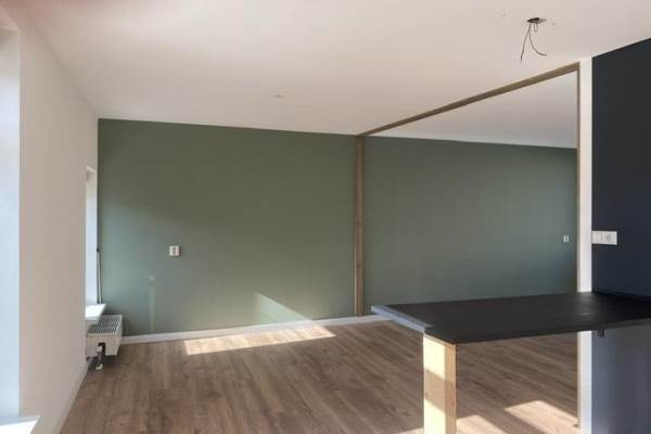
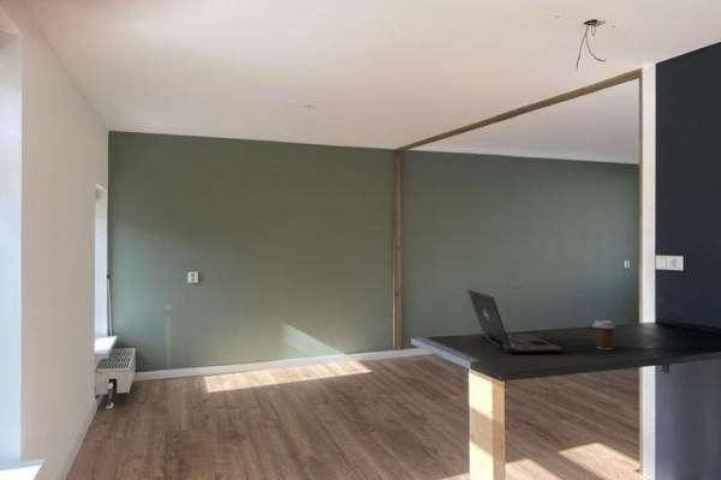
+ coffee cup [591,319,616,350]
+ laptop [466,288,565,354]
